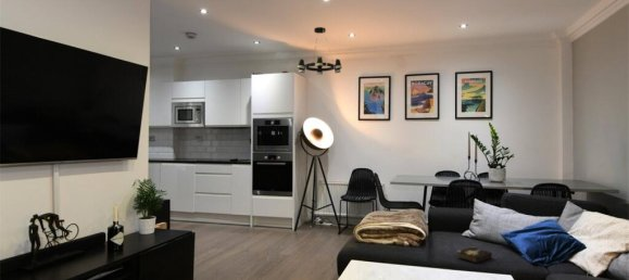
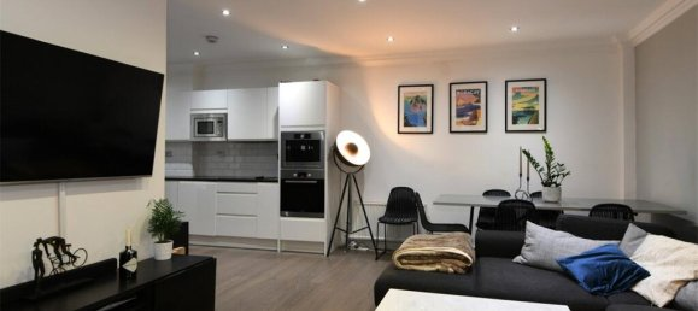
- hardback book [455,245,493,265]
- chandelier [297,26,343,76]
